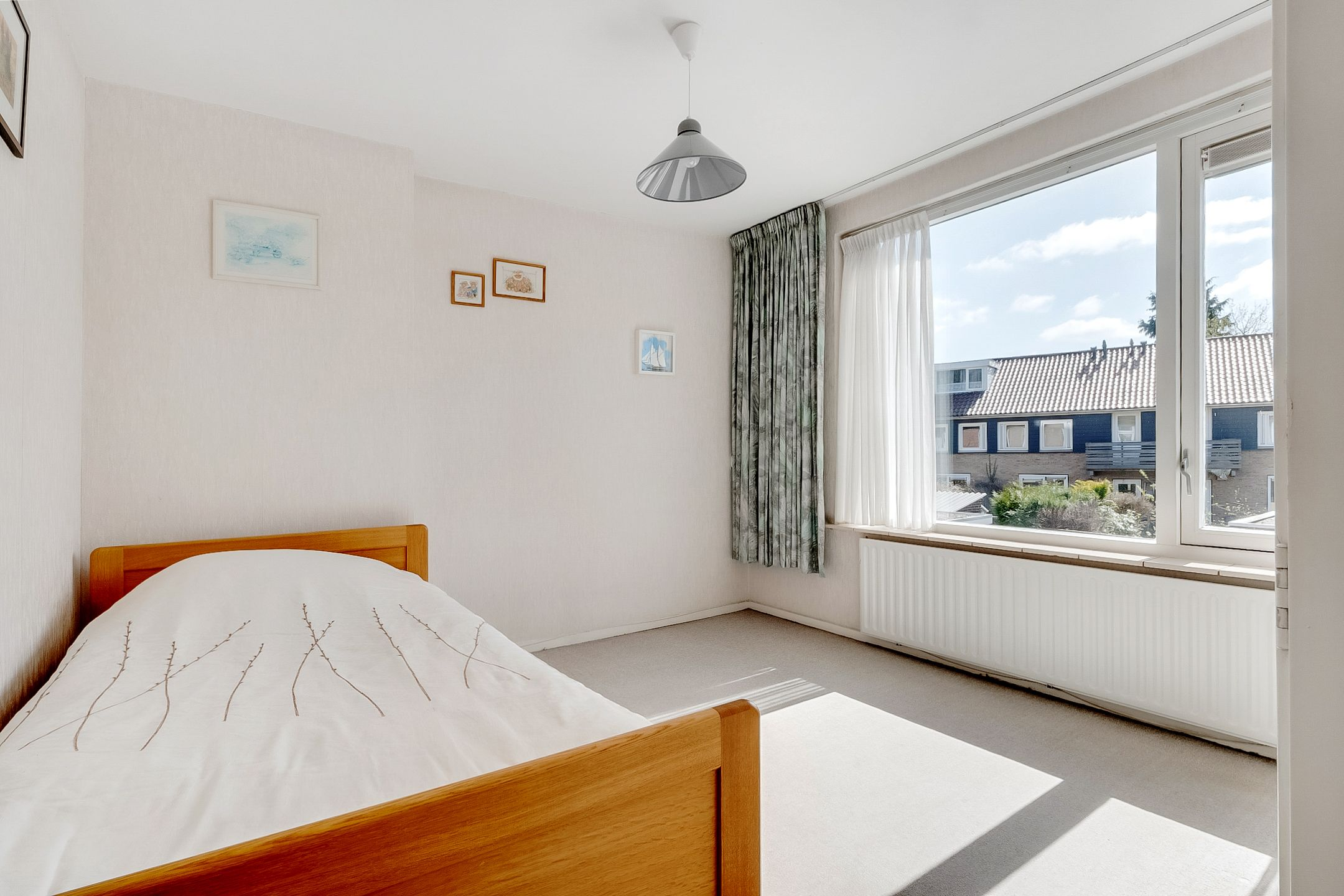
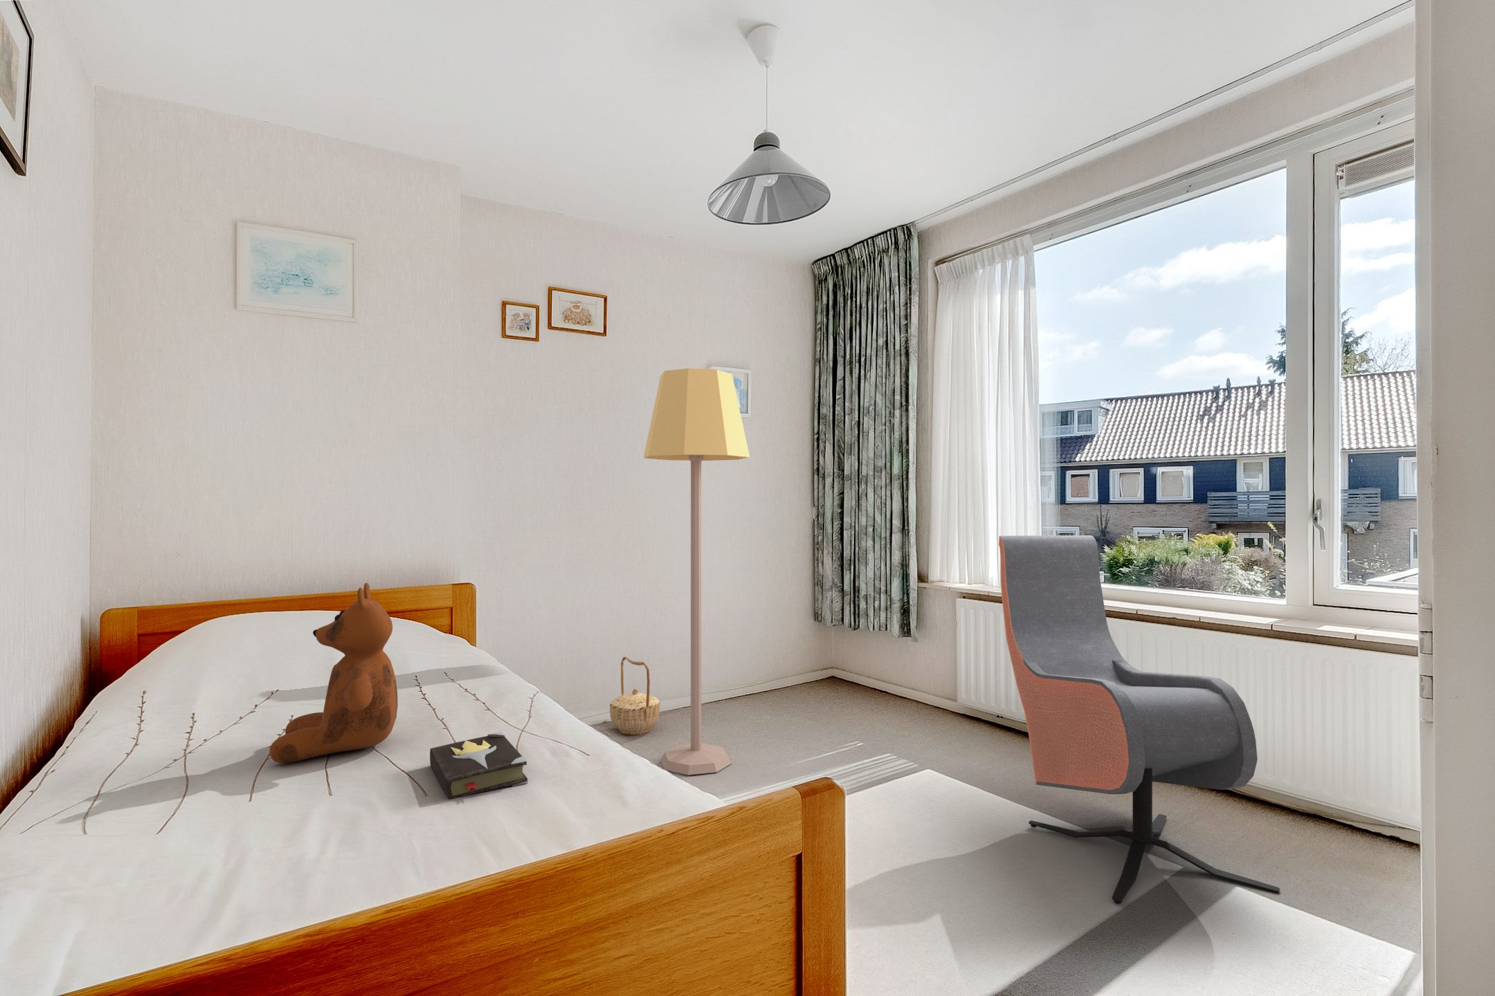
+ teddy bear [269,582,398,764]
+ lamp [643,368,750,776]
+ hardback book [429,731,528,800]
+ basket [610,656,661,735]
+ armchair [998,535,1280,904]
